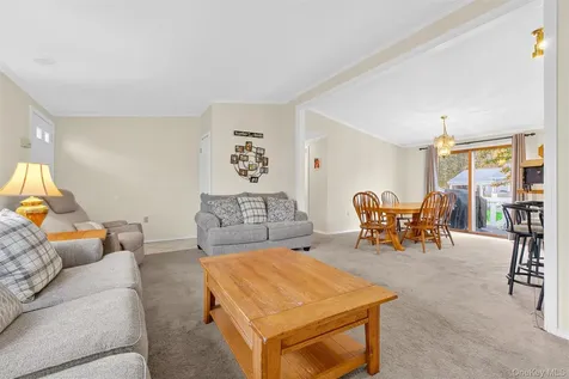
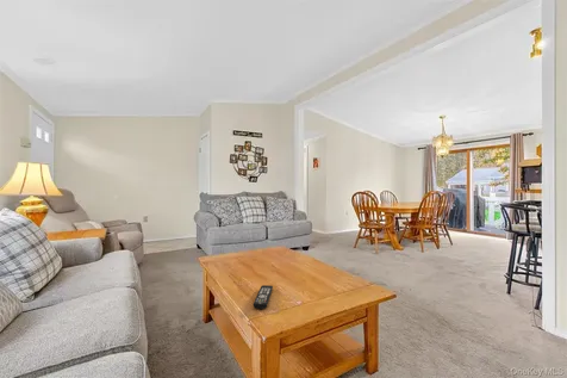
+ remote control [253,284,274,310]
